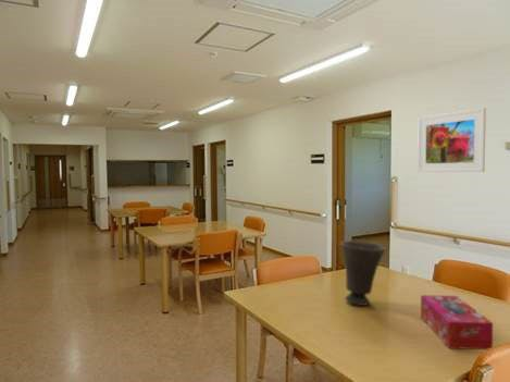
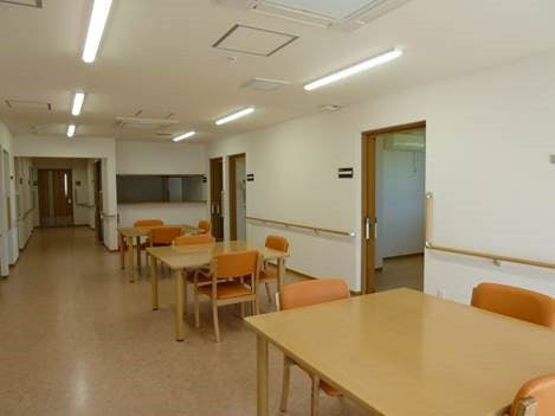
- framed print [416,107,487,173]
- tissue box [420,294,494,350]
- vase [340,239,387,307]
